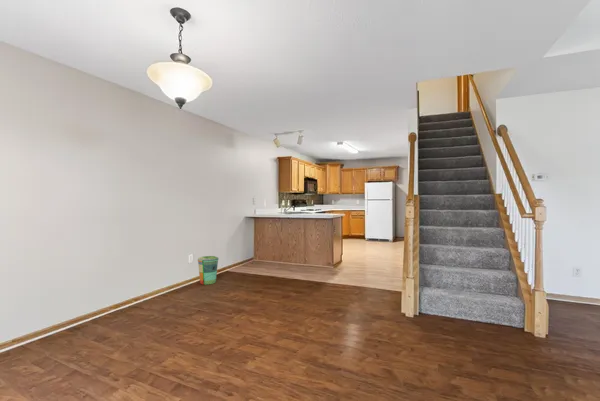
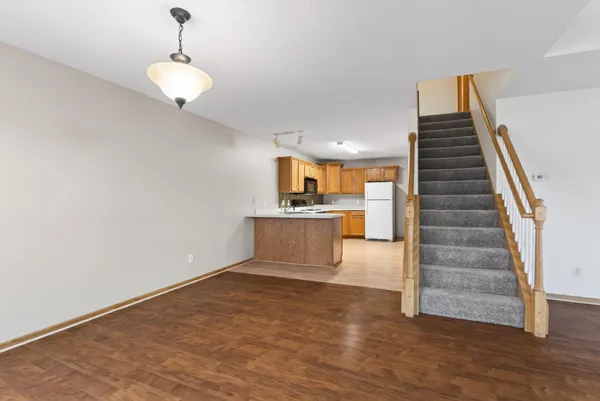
- trash can [197,255,220,285]
